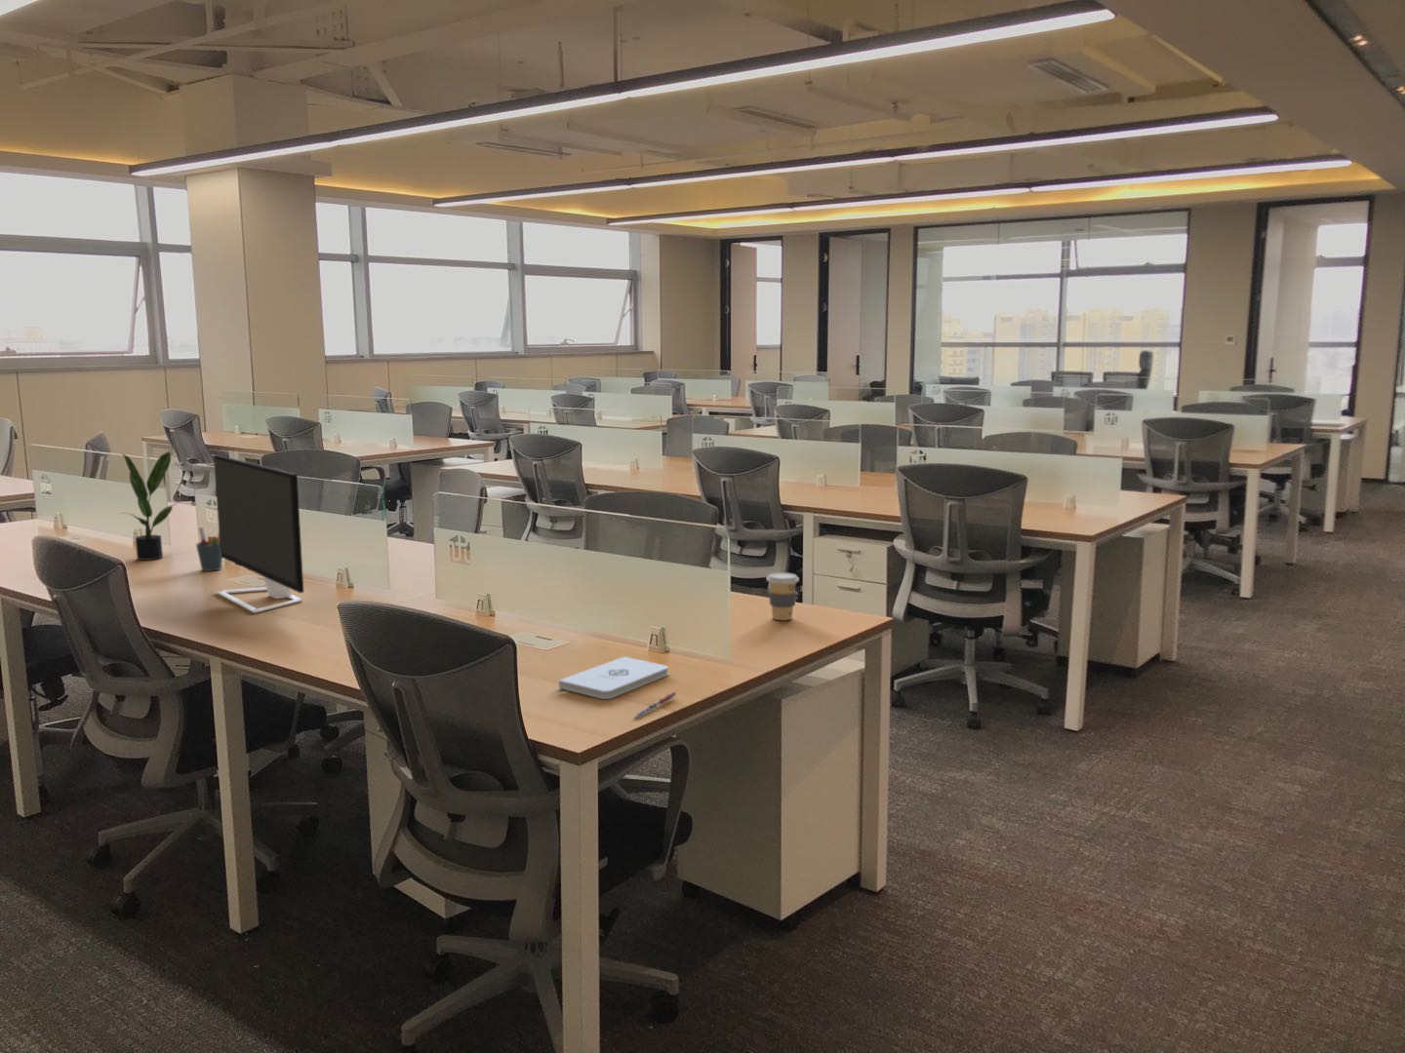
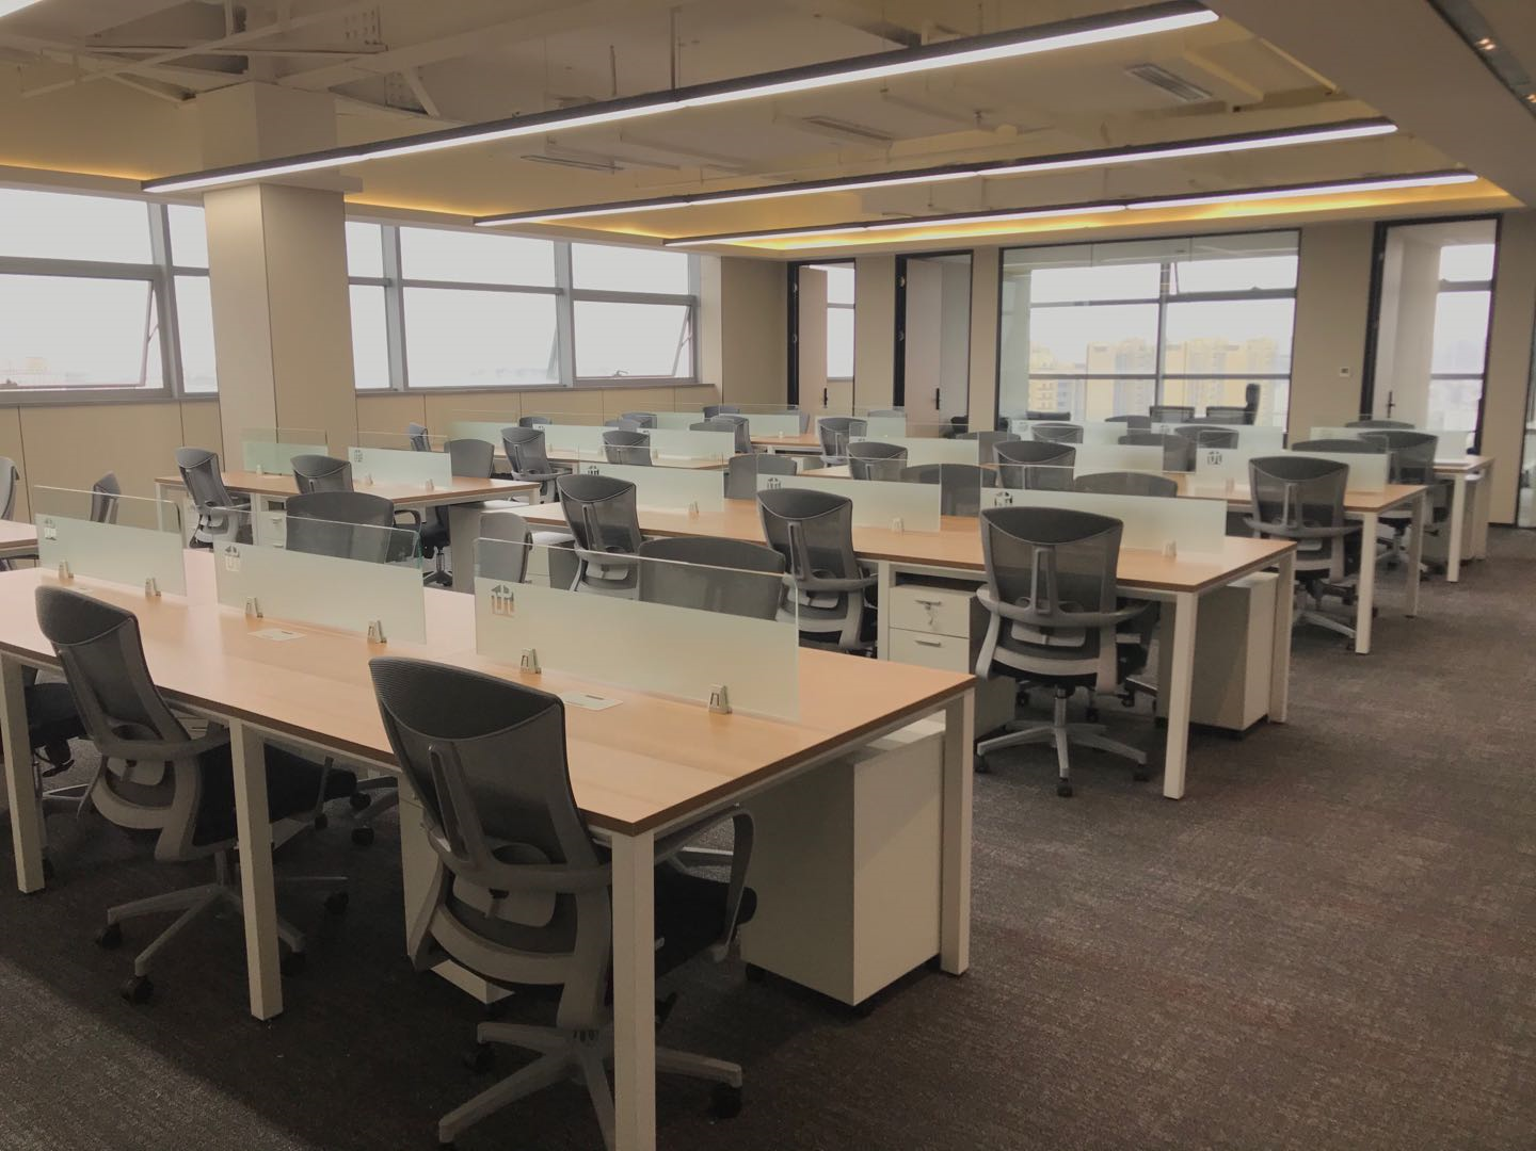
- pen holder [195,526,223,572]
- monitor [212,455,304,614]
- potted plant [119,450,190,561]
- notepad [558,655,669,700]
- coffee cup [766,572,800,622]
- pen [632,691,677,720]
